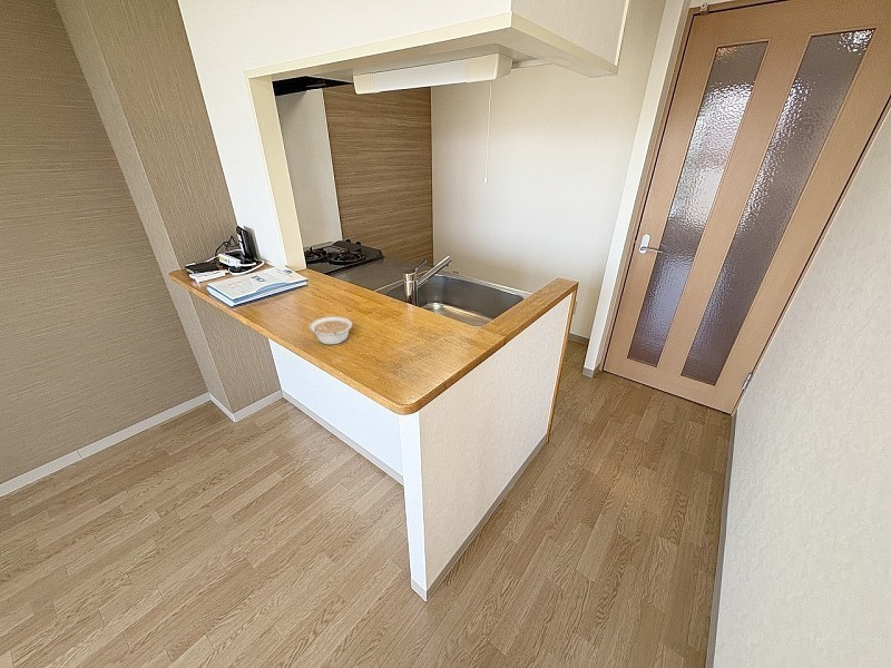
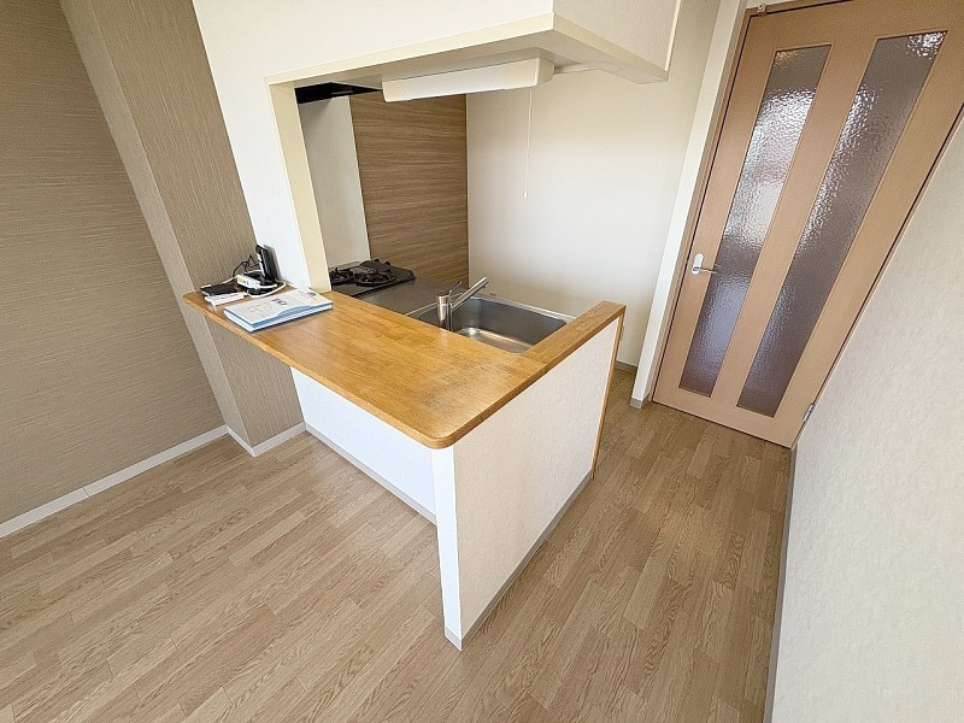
- legume [309,315,353,345]
